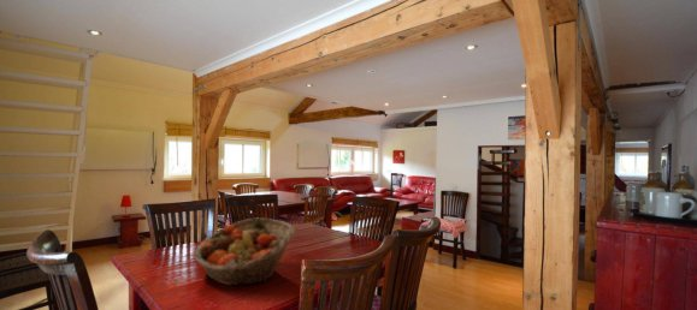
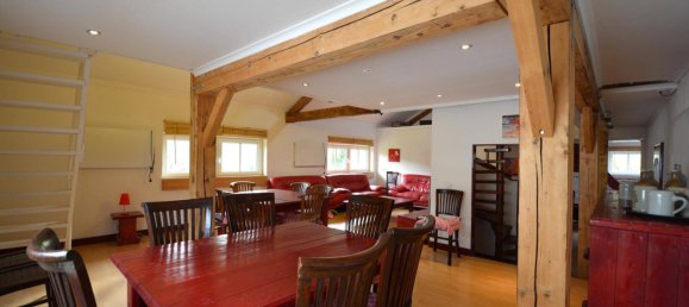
- fruit basket [193,217,296,287]
